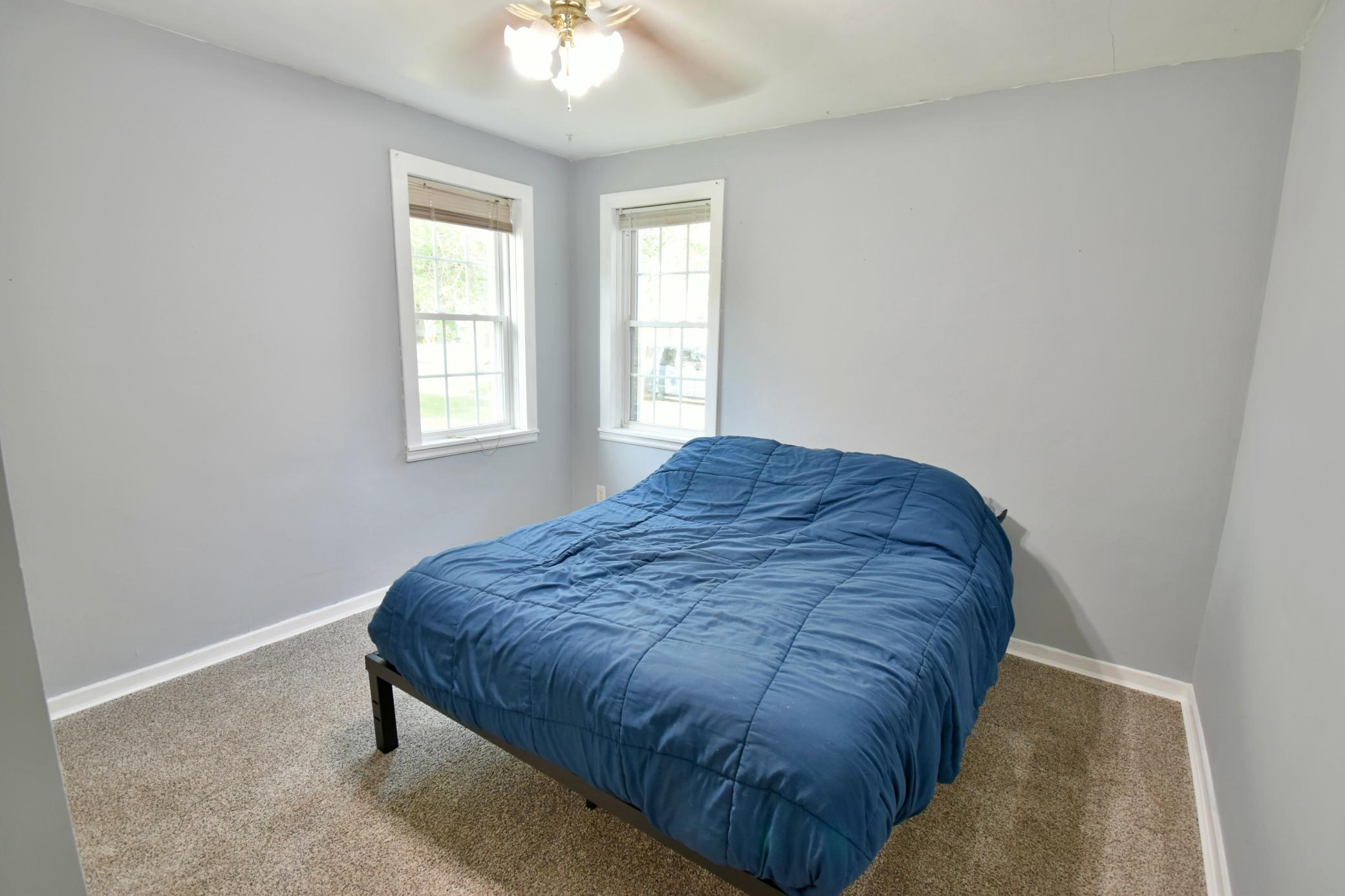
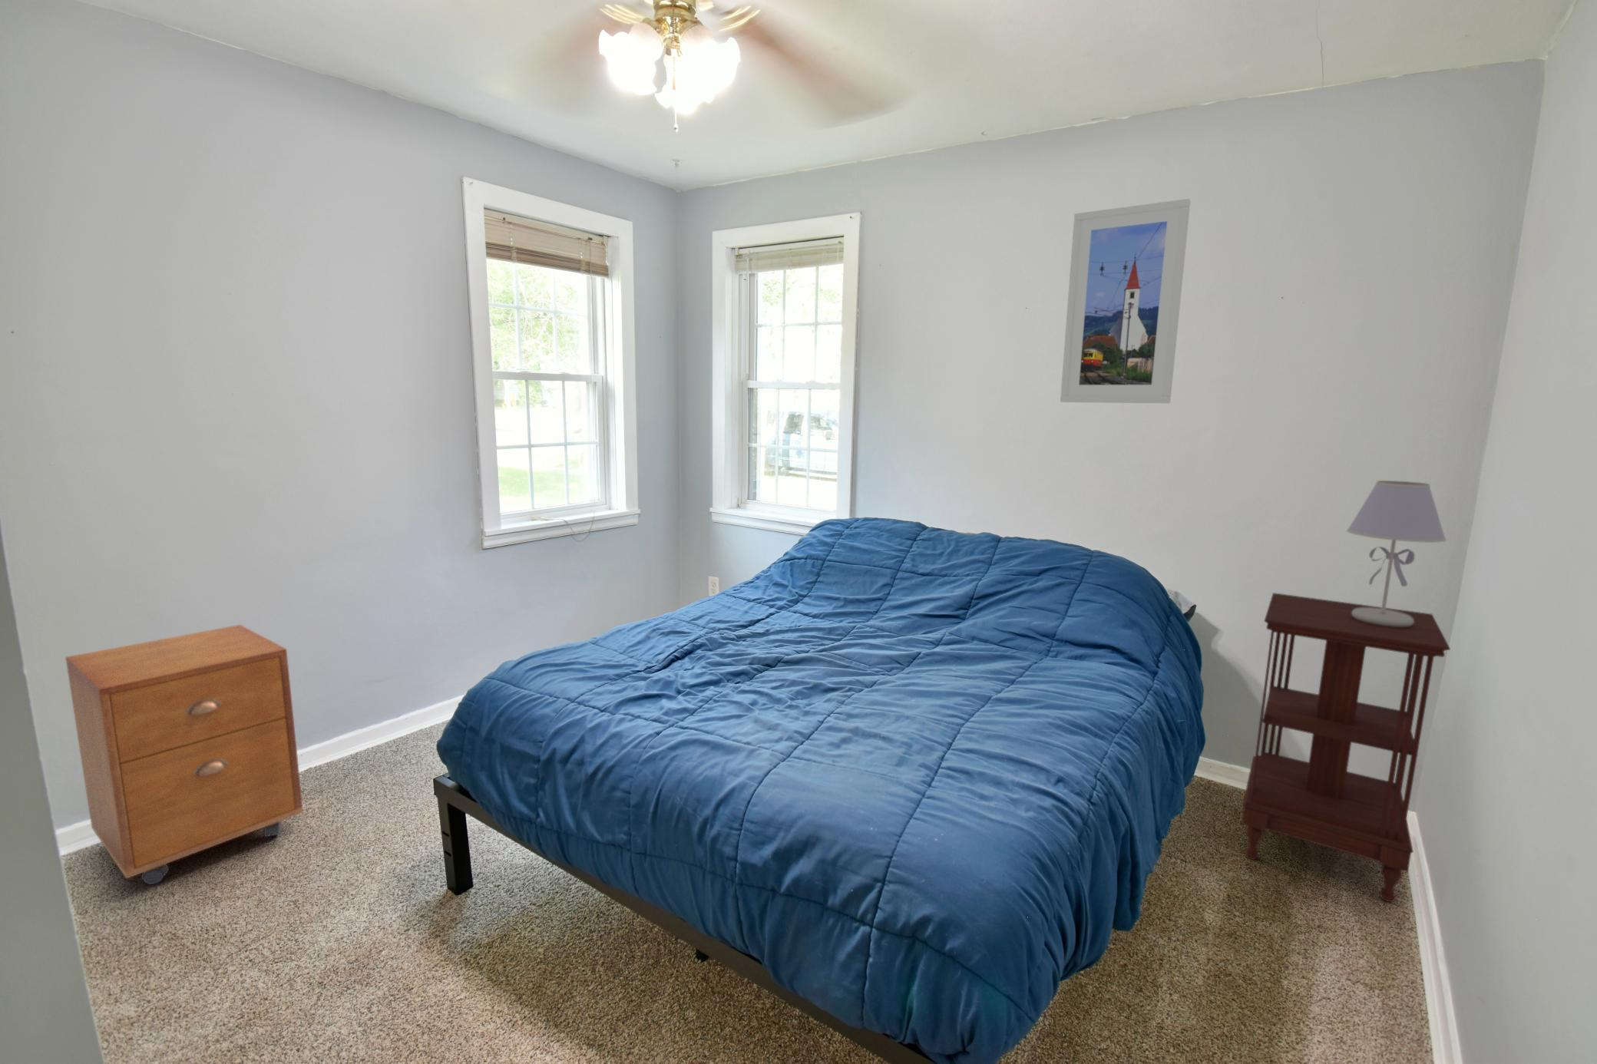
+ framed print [1059,198,1191,404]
+ cabinet [64,625,304,885]
+ table lamp [1346,480,1447,627]
+ side table [1241,591,1451,902]
